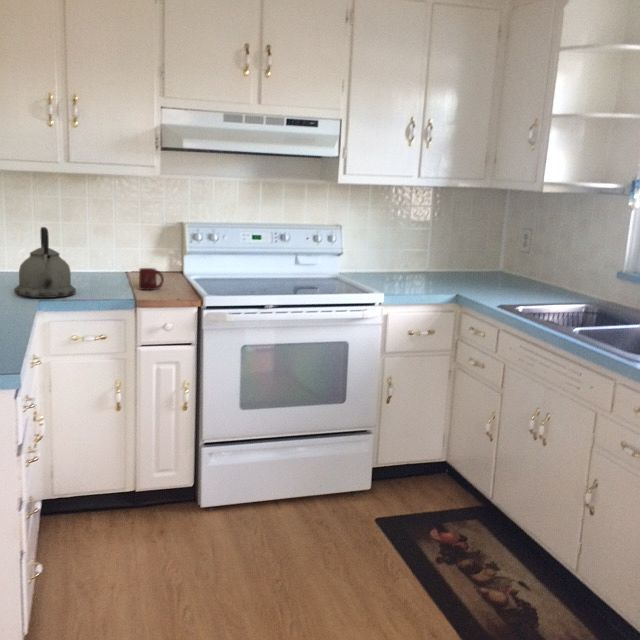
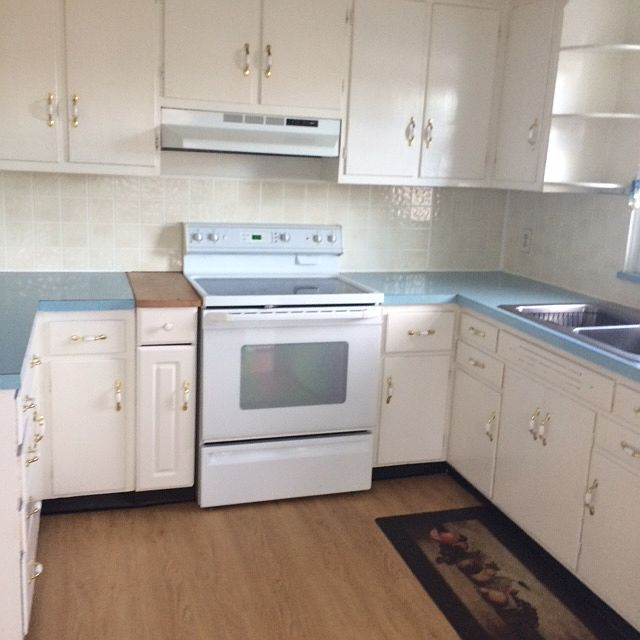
- cup [138,267,165,291]
- kettle [13,226,77,299]
